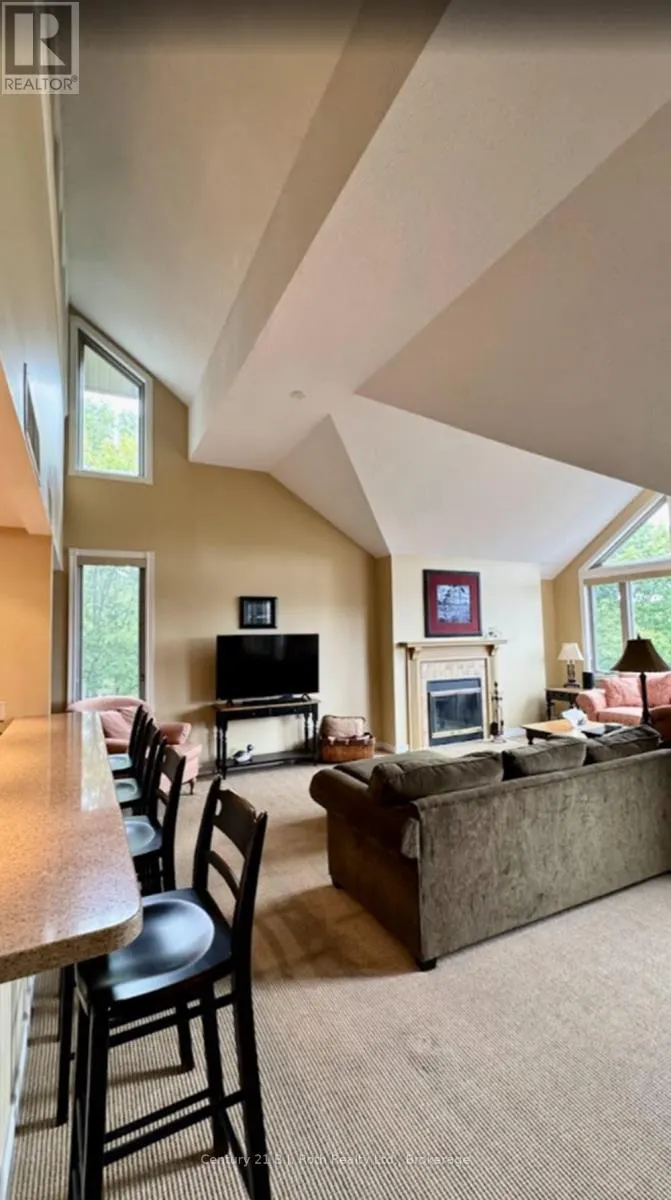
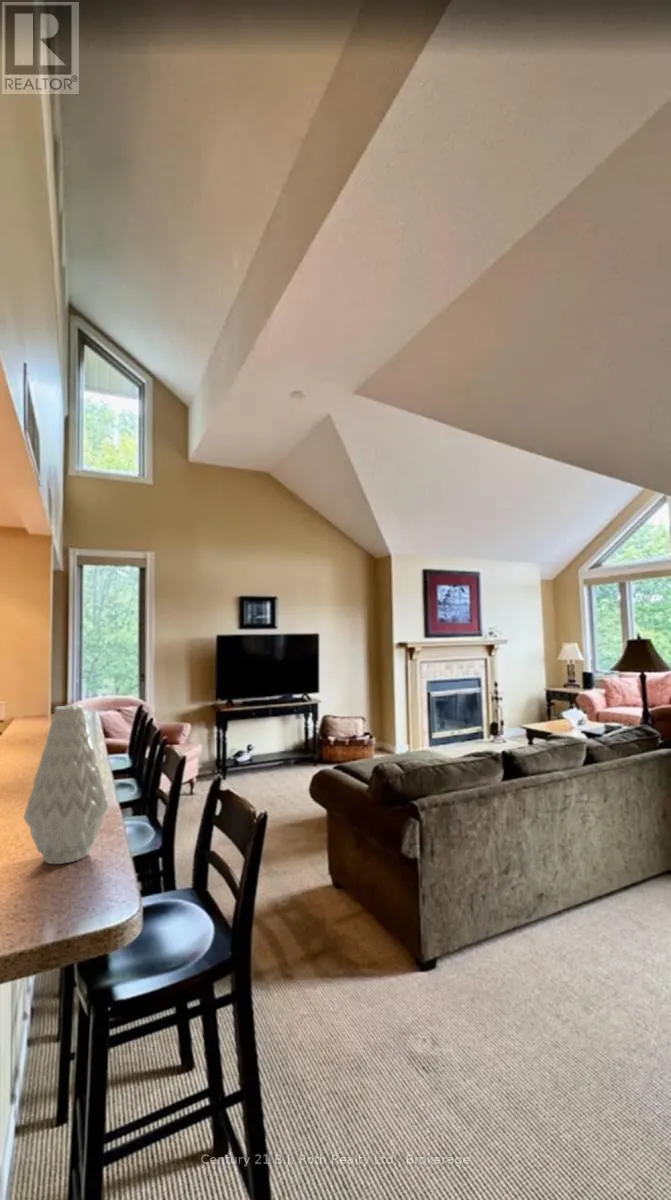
+ vase [23,704,109,865]
